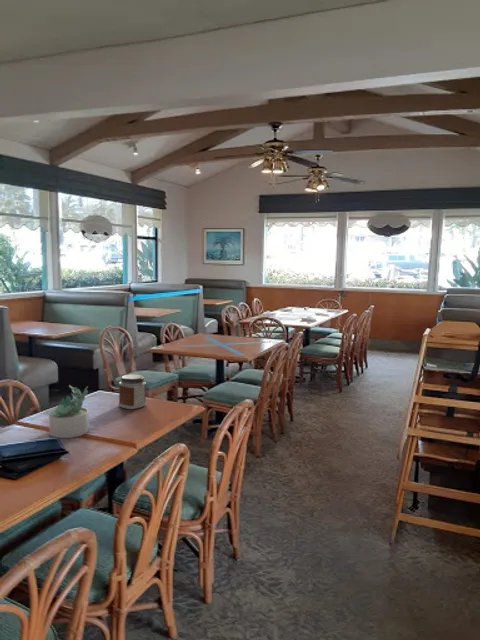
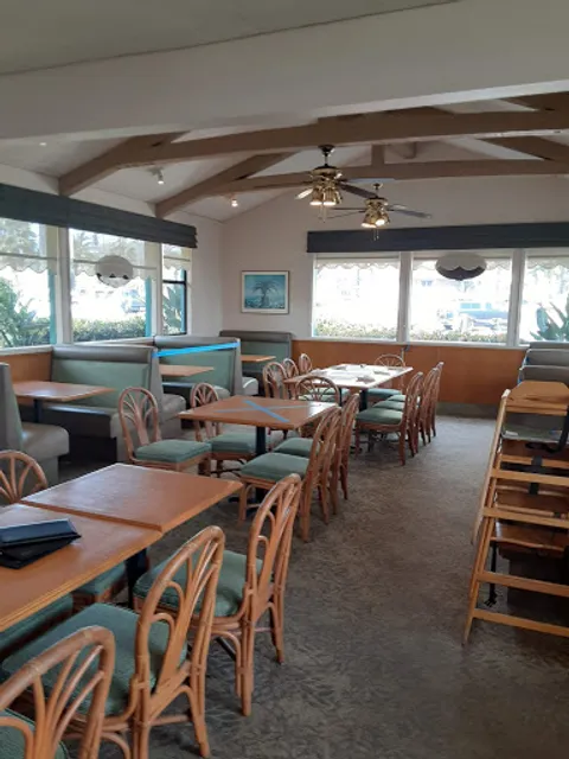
- succulent plant [46,384,90,439]
- jar [118,373,147,410]
